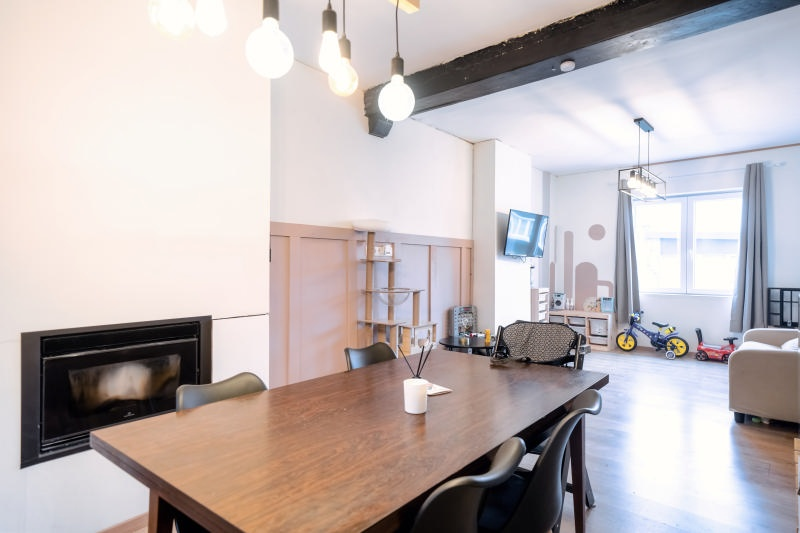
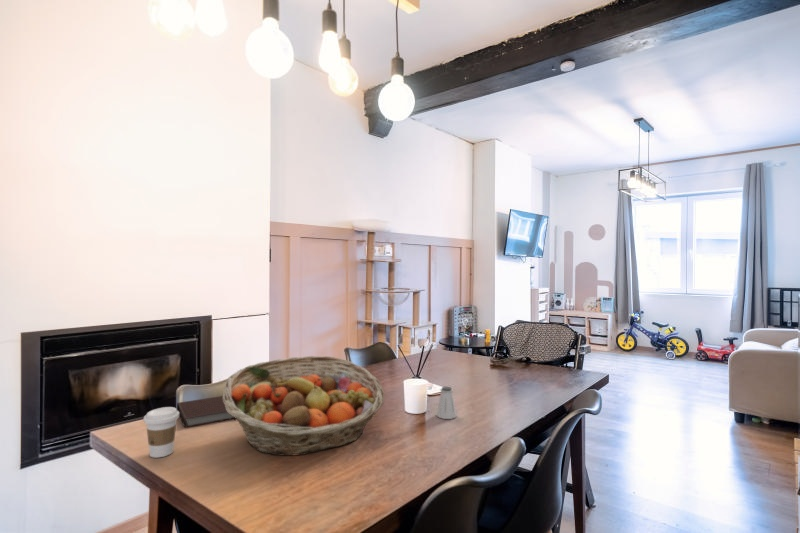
+ notebook [176,395,236,429]
+ fruit basket [222,355,385,457]
+ saltshaker [435,385,458,420]
+ coffee cup [143,406,180,459]
